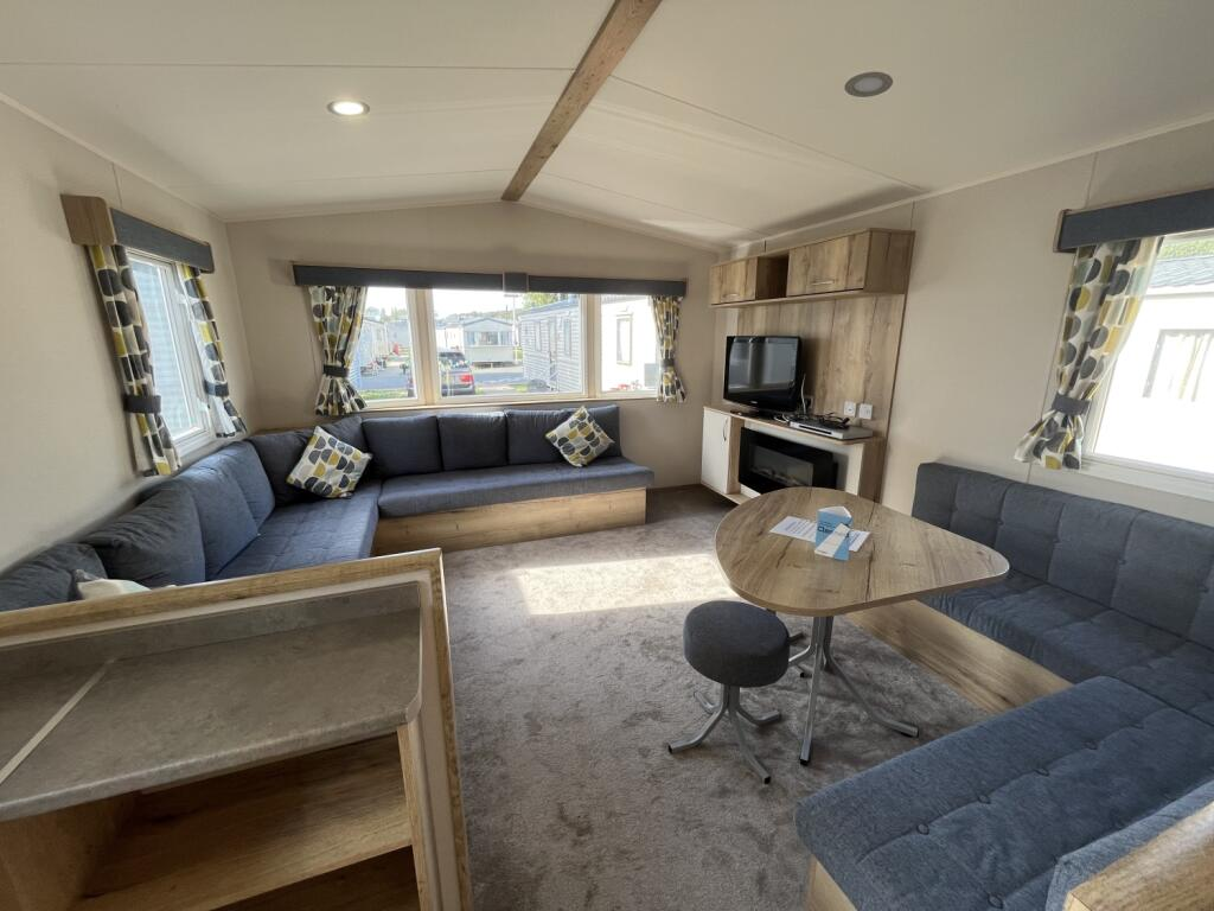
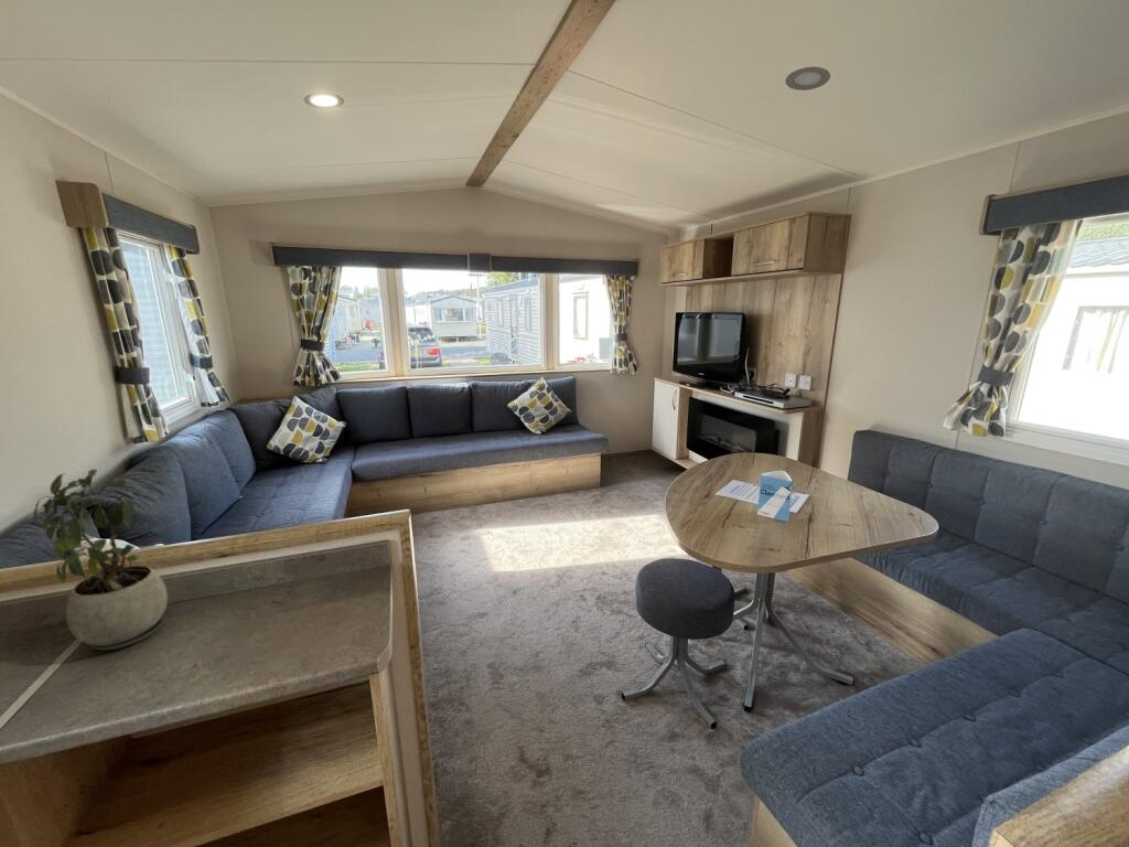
+ potted plant [33,468,169,652]
